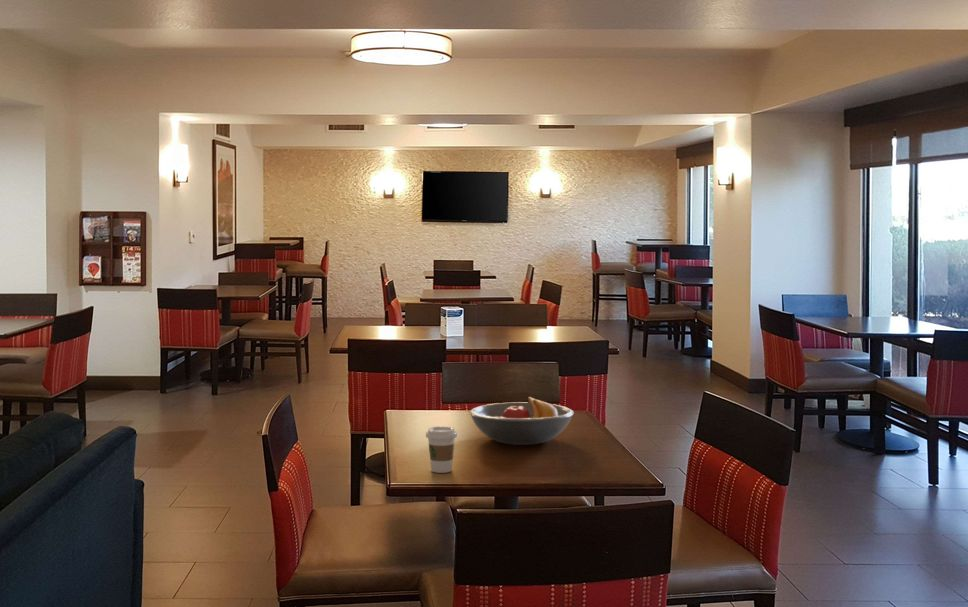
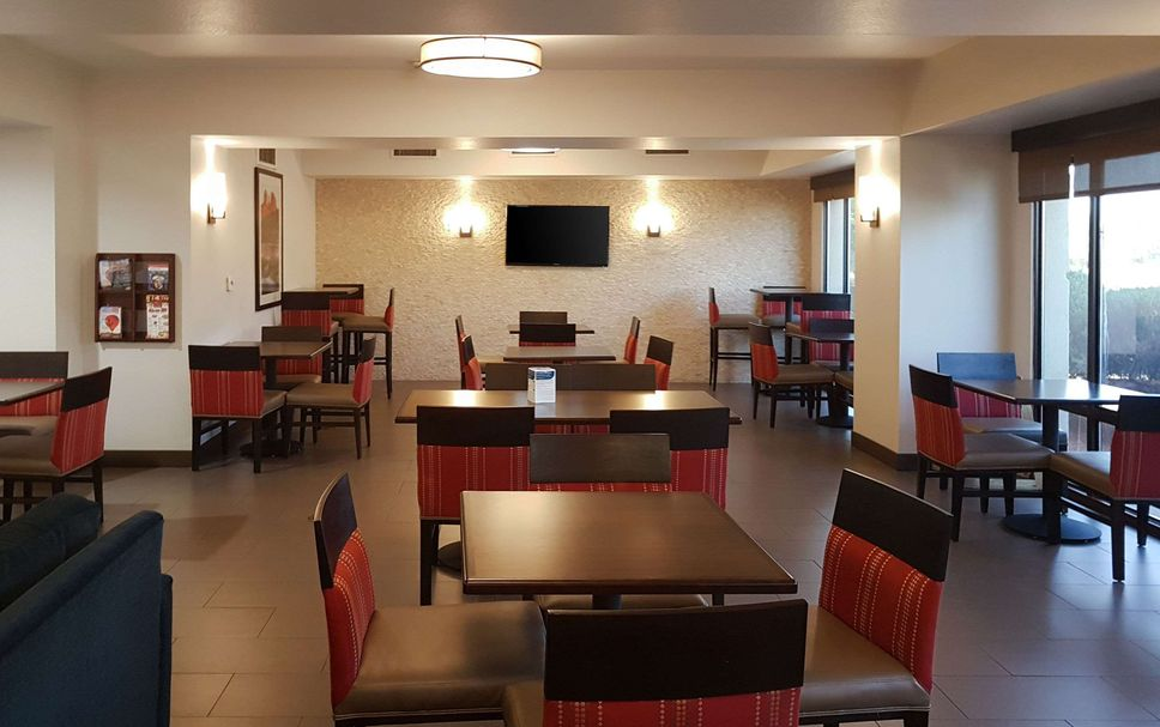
- coffee cup [425,425,458,474]
- fruit bowl [468,396,575,446]
